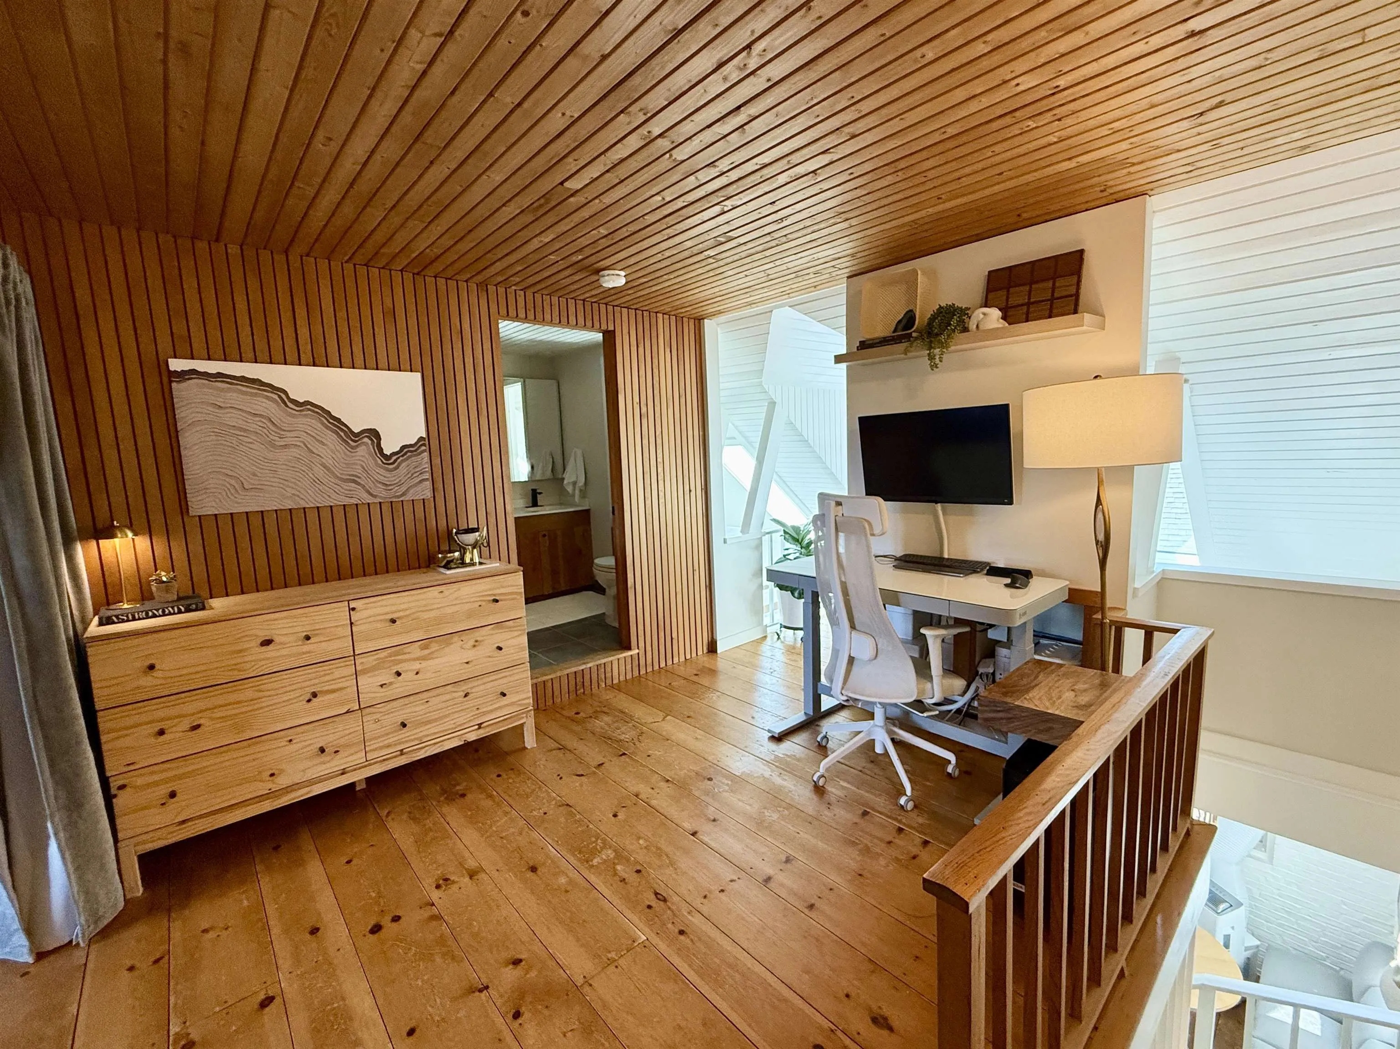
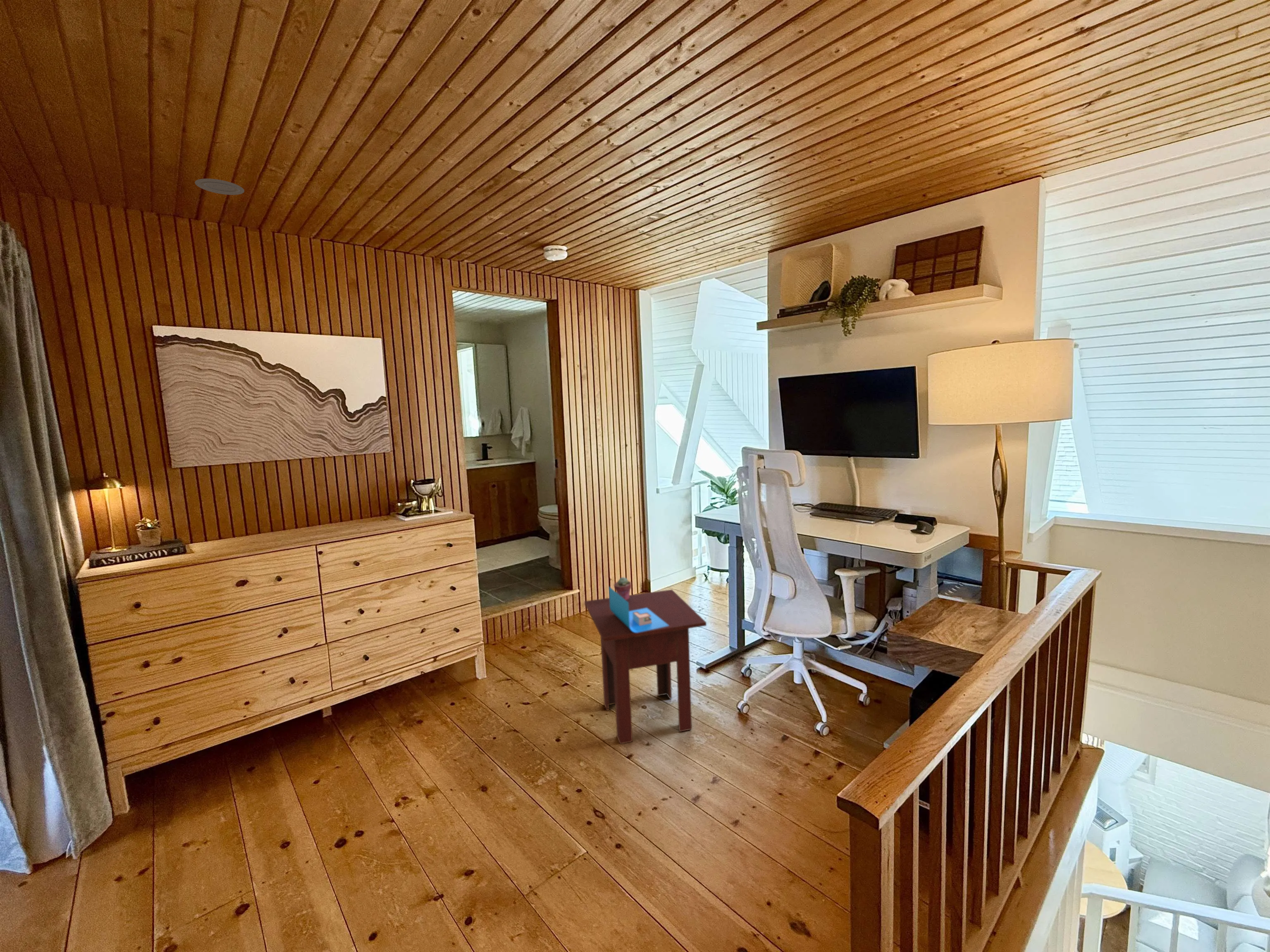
+ side table [584,589,707,745]
+ architectural model [609,586,669,633]
+ potted succulent [614,576,632,600]
+ recessed light [194,178,245,195]
